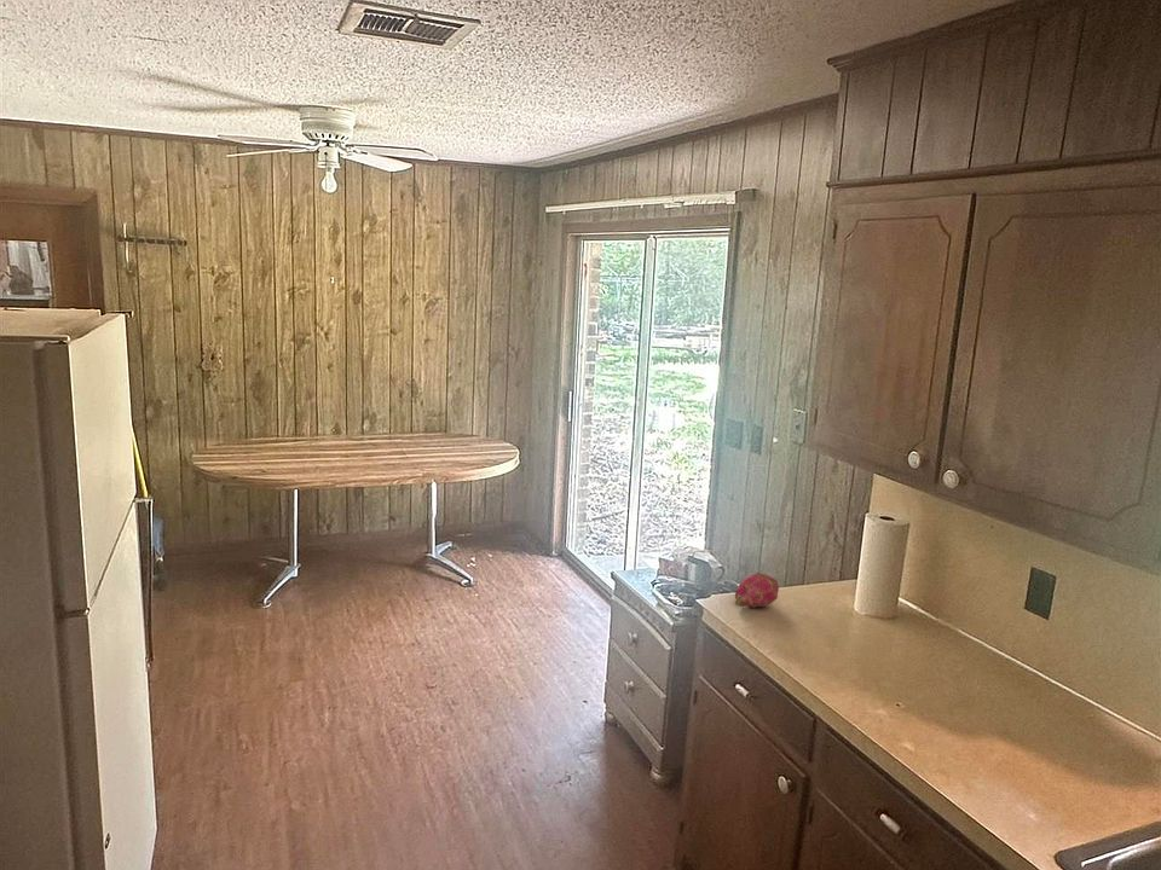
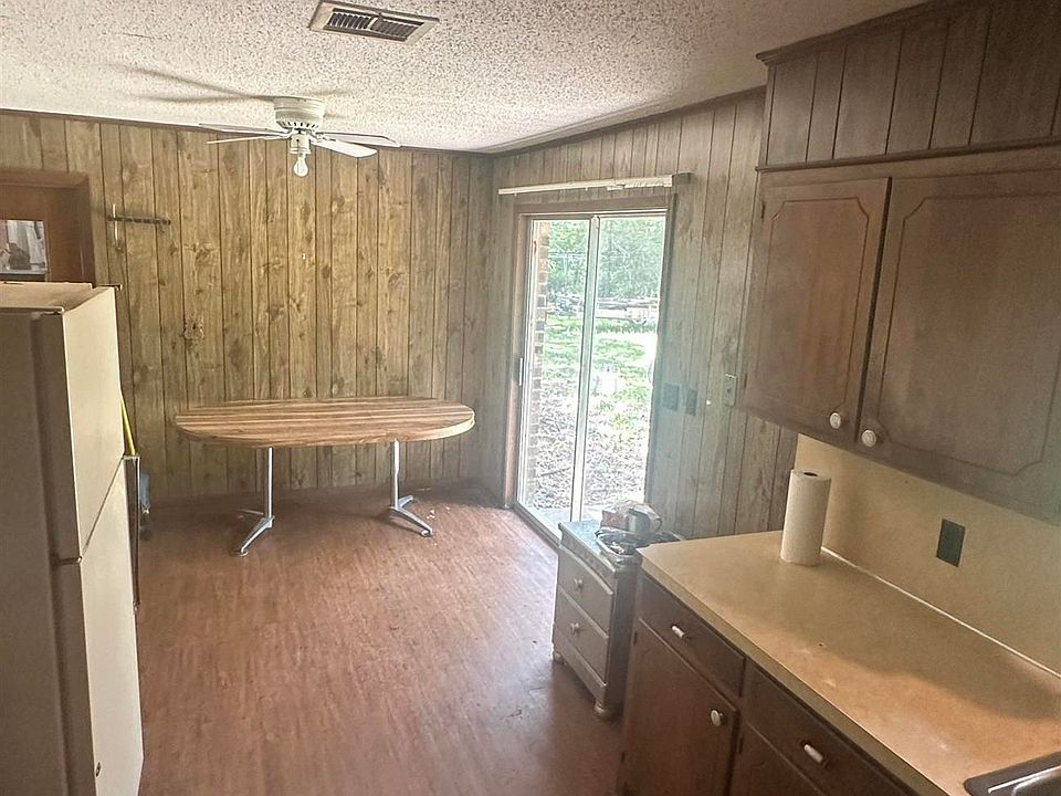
- fruit [734,572,780,609]
